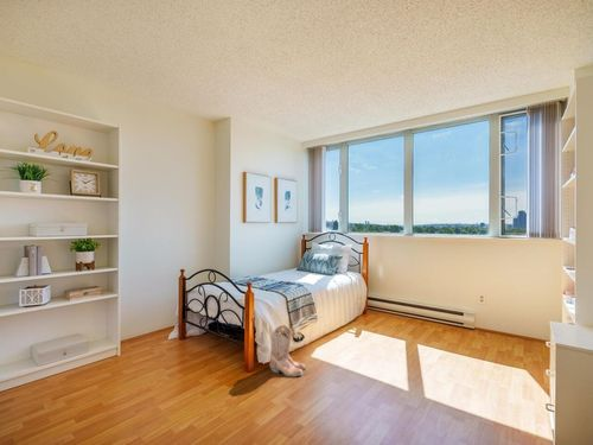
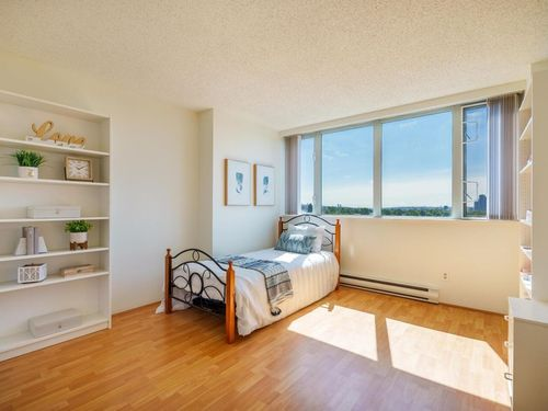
- boots [269,324,307,377]
